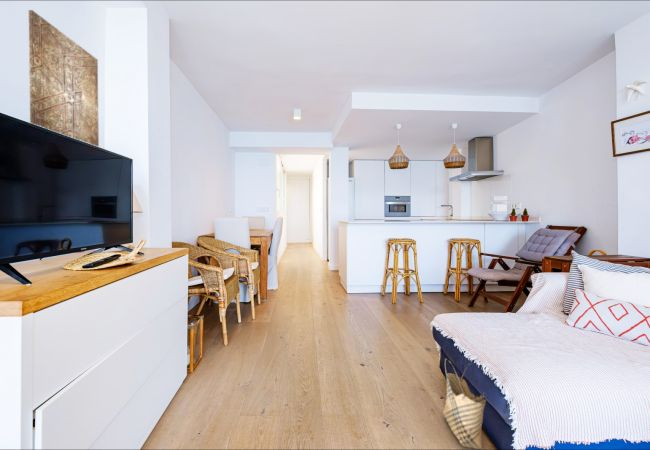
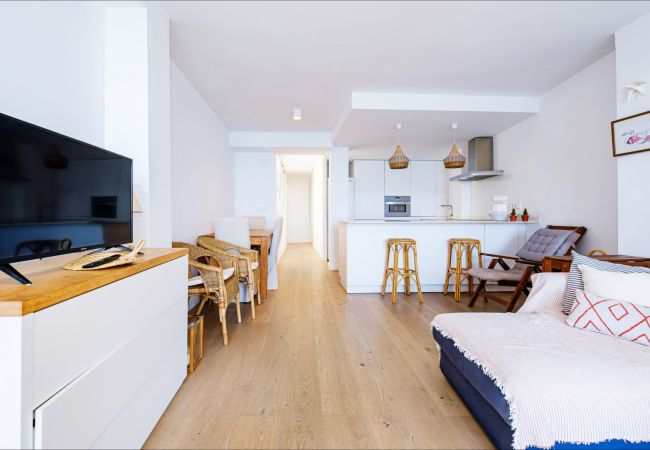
- woven basket [442,358,487,450]
- wall art [28,9,100,148]
